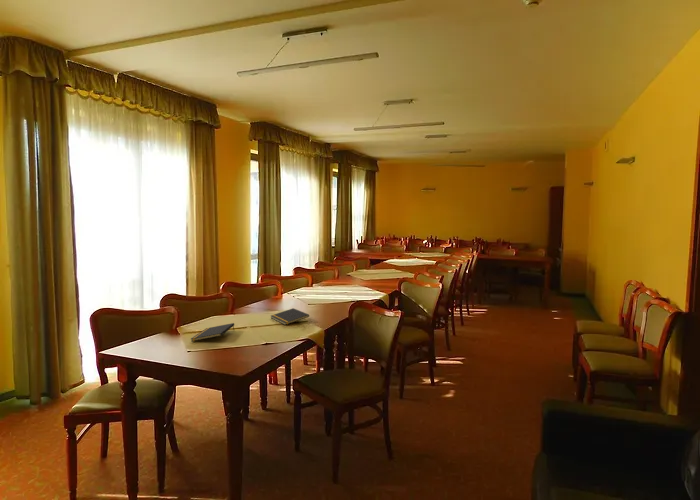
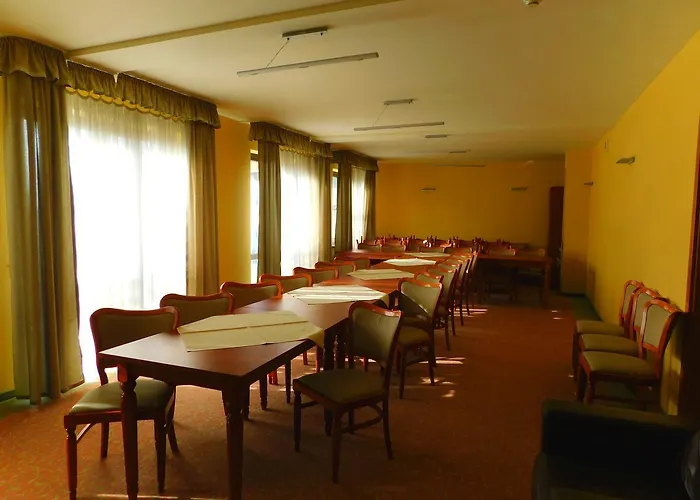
- notepad [190,322,235,342]
- notepad [270,307,310,326]
